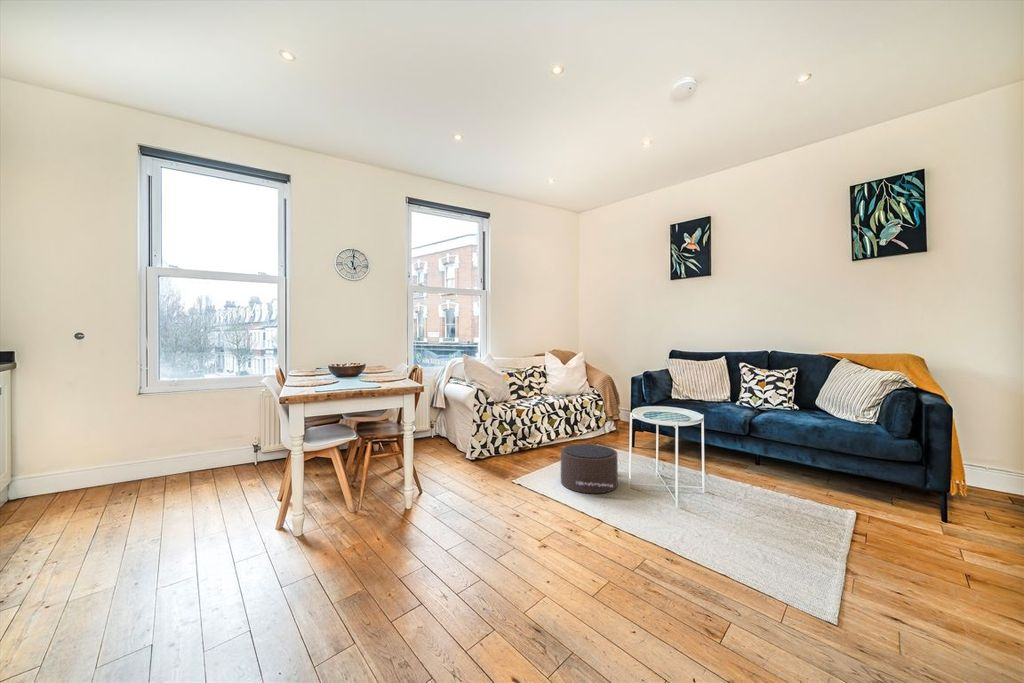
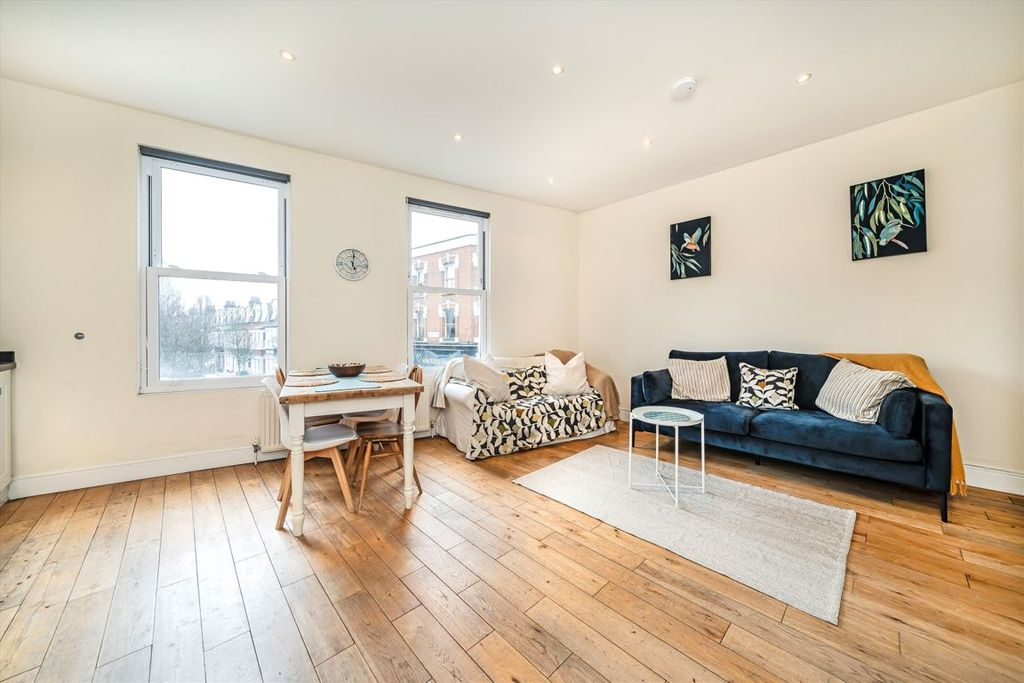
- pouf [560,443,619,494]
